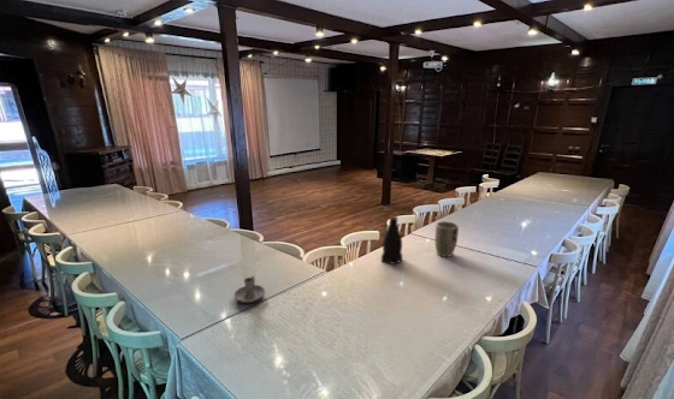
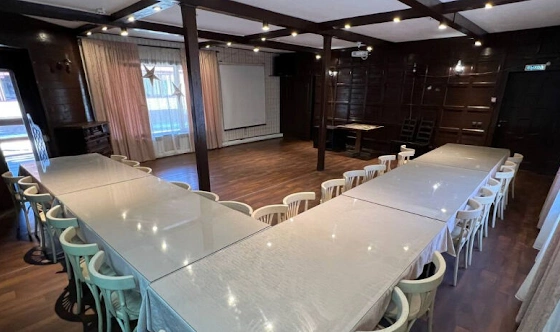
- candle holder [233,275,266,304]
- bottle [380,215,403,266]
- plant pot [433,220,460,258]
